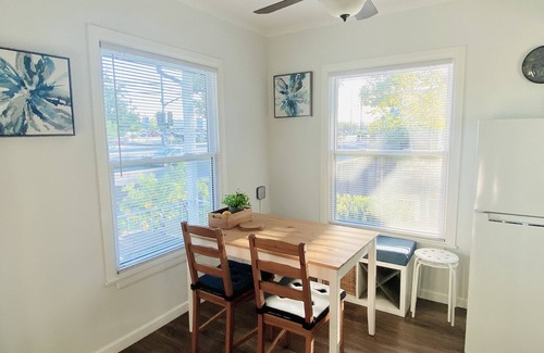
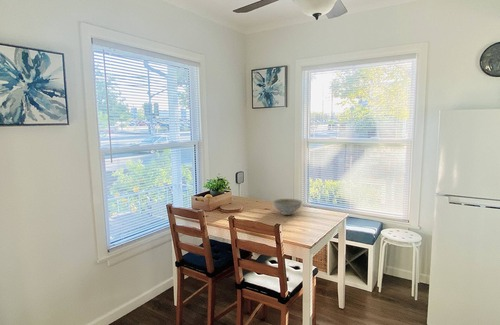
+ decorative bowl [272,198,303,216]
